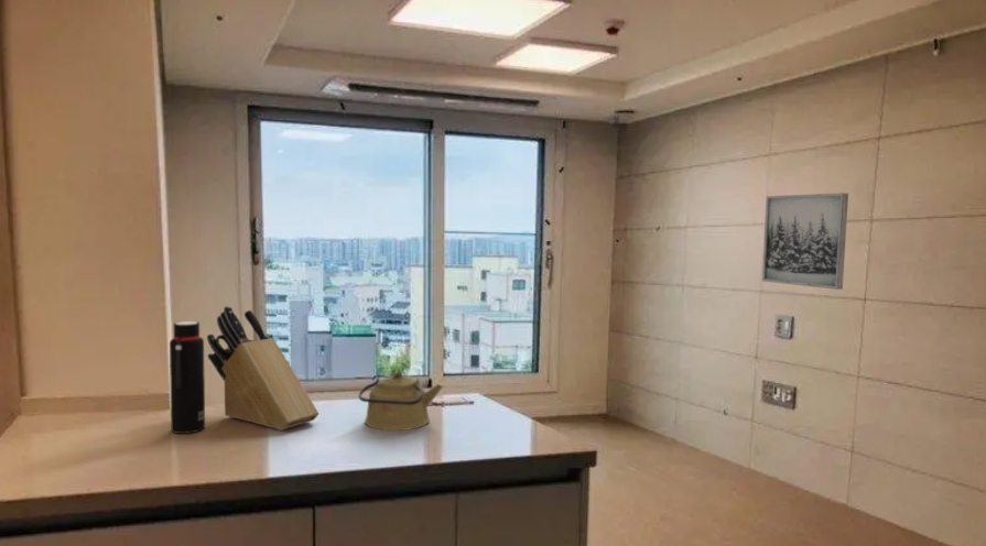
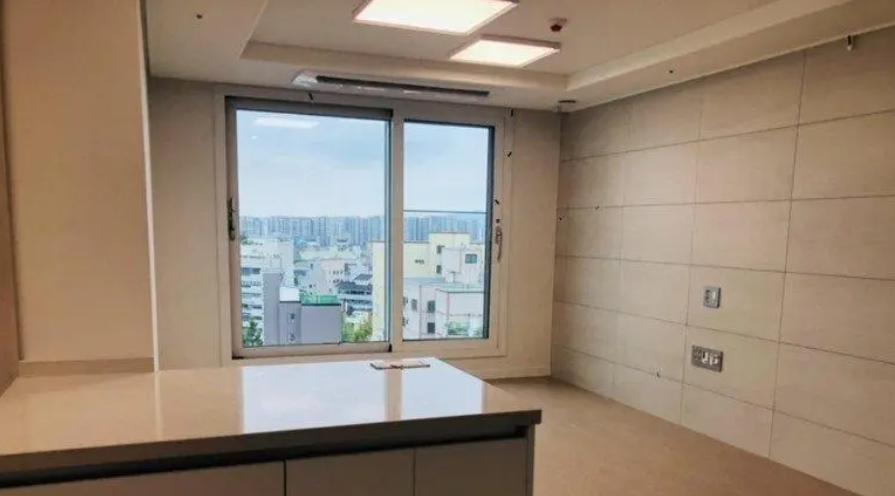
- water bottle [169,320,206,435]
- wall art [761,192,849,291]
- knife block [206,305,319,432]
- kettle [358,370,444,432]
